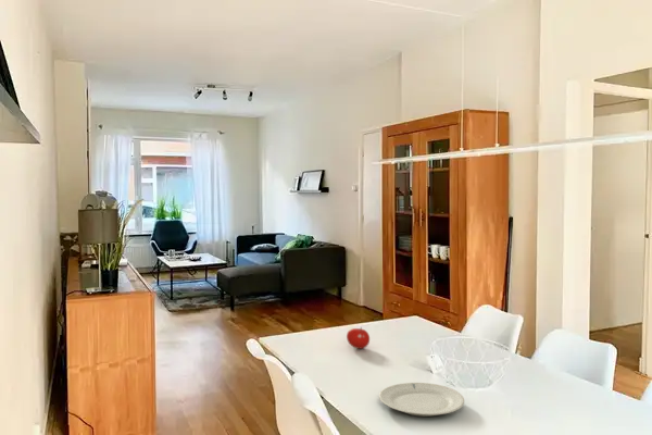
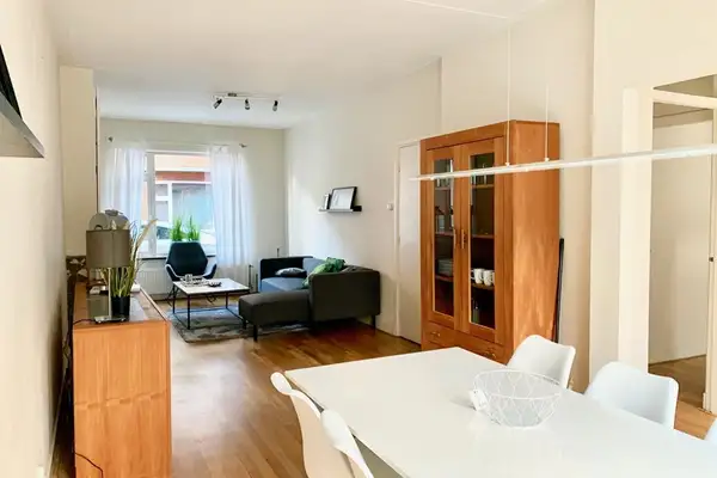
- chinaware [378,382,465,418]
- fruit [346,326,371,350]
